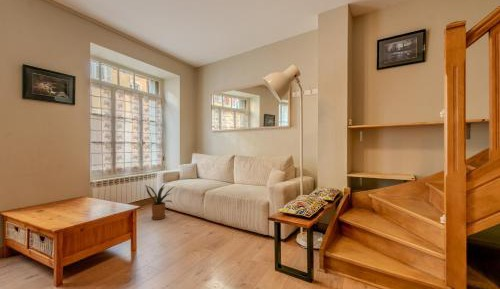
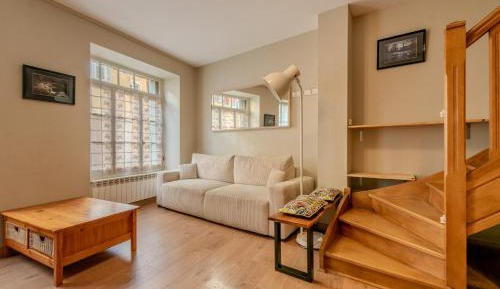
- house plant [144,181,176,221]
